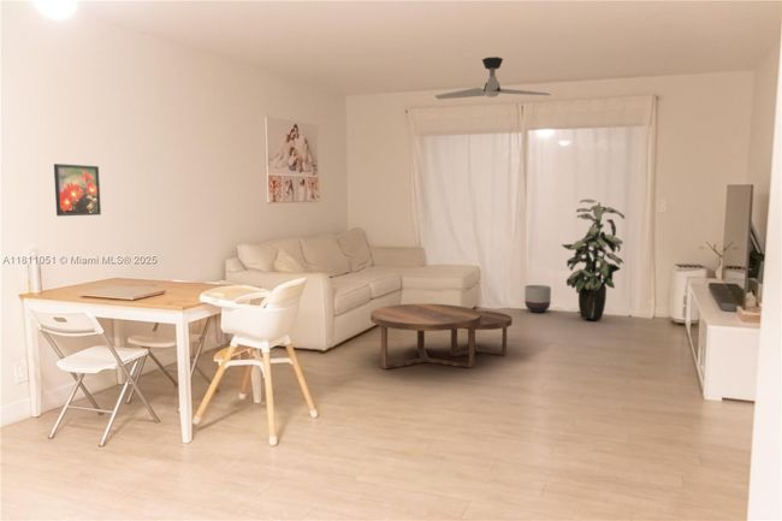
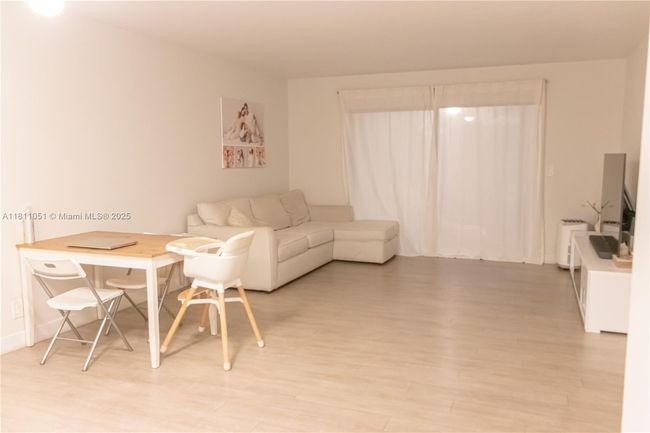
- ceiling fan [434,55,552,100]
- indoor plant [561,199,626,321]
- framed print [53,162,102,217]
- planter [523,284,552,314]
- coffee table [369,303,514,371]
